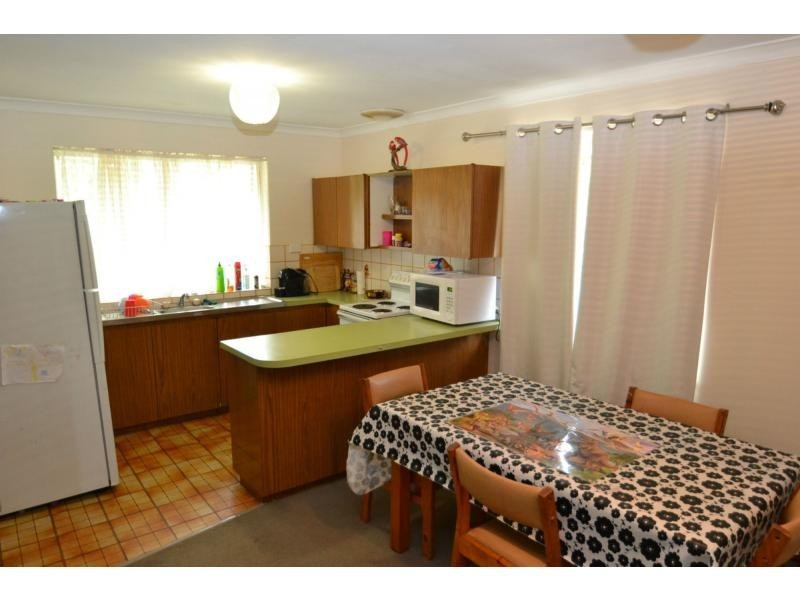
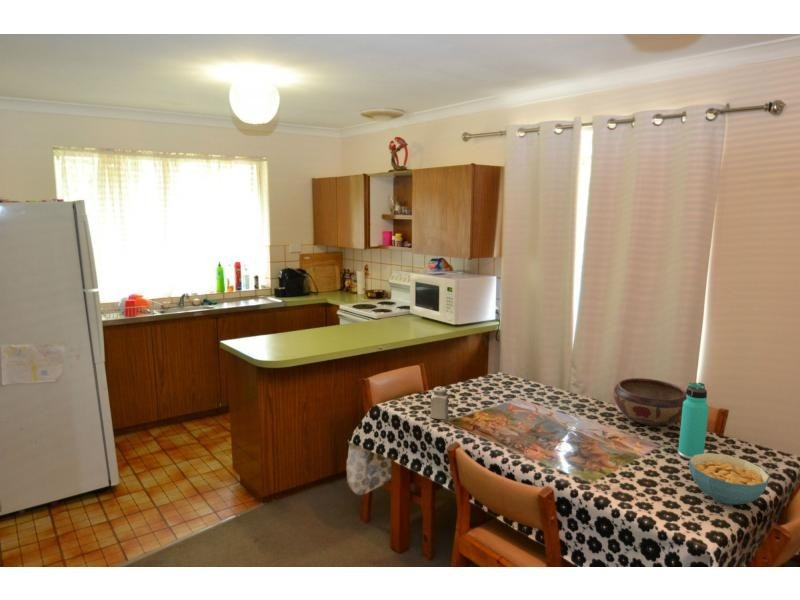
+ cereal bowl [688,452,771,506]
+ salt shaker [430,386,450,420]
+ decorative bowl [612,377,687,427]
+ thermos bottle [677,382,710,460]
